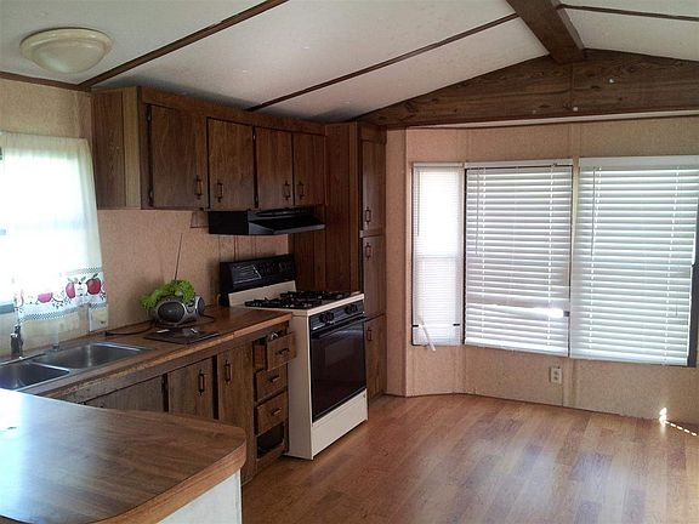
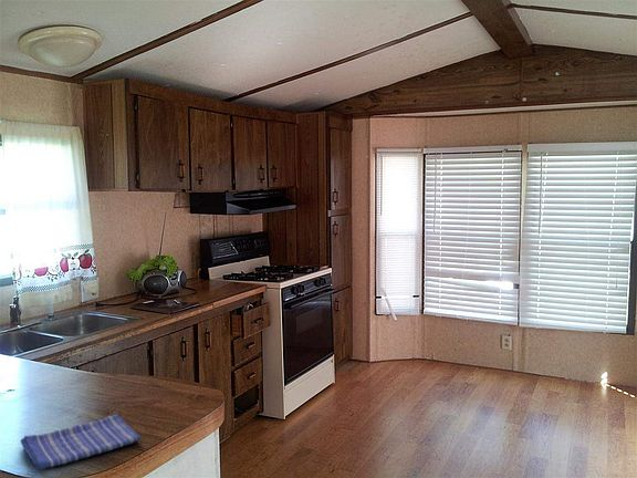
+ dish towel [20,413,143,471]
